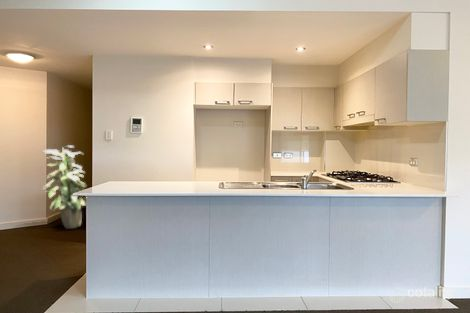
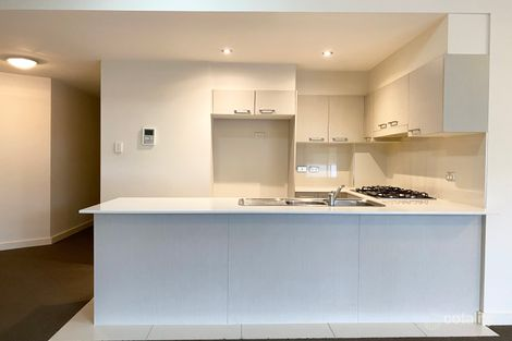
- indoor plant [42,144,88,230]
